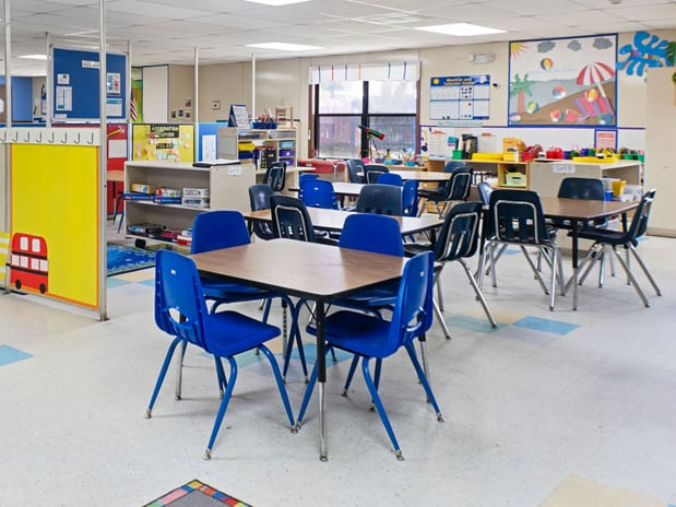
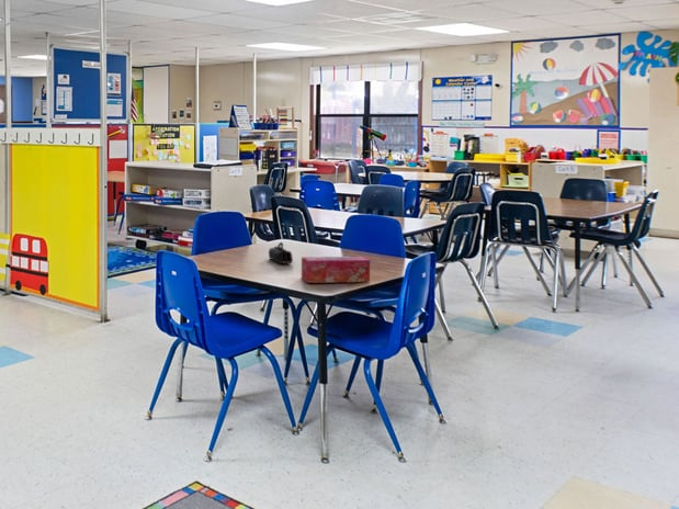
+ pencil case [268,241,294,264]
+ tissue box [301,256,371,284]
